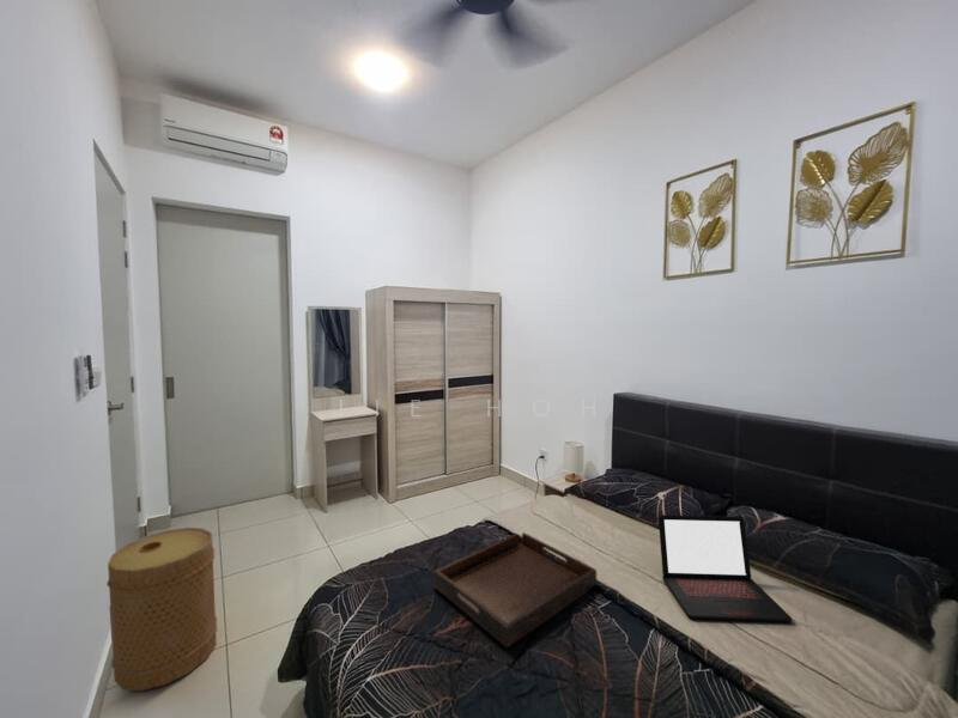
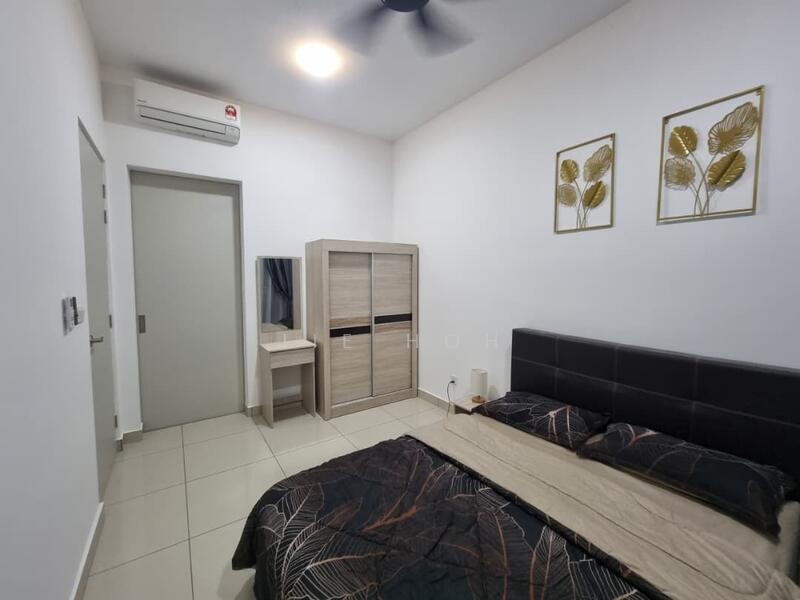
- laptop [657,513,793,622]
- basket [105,527,218,692]
- serving tray [432,531,598,649]
